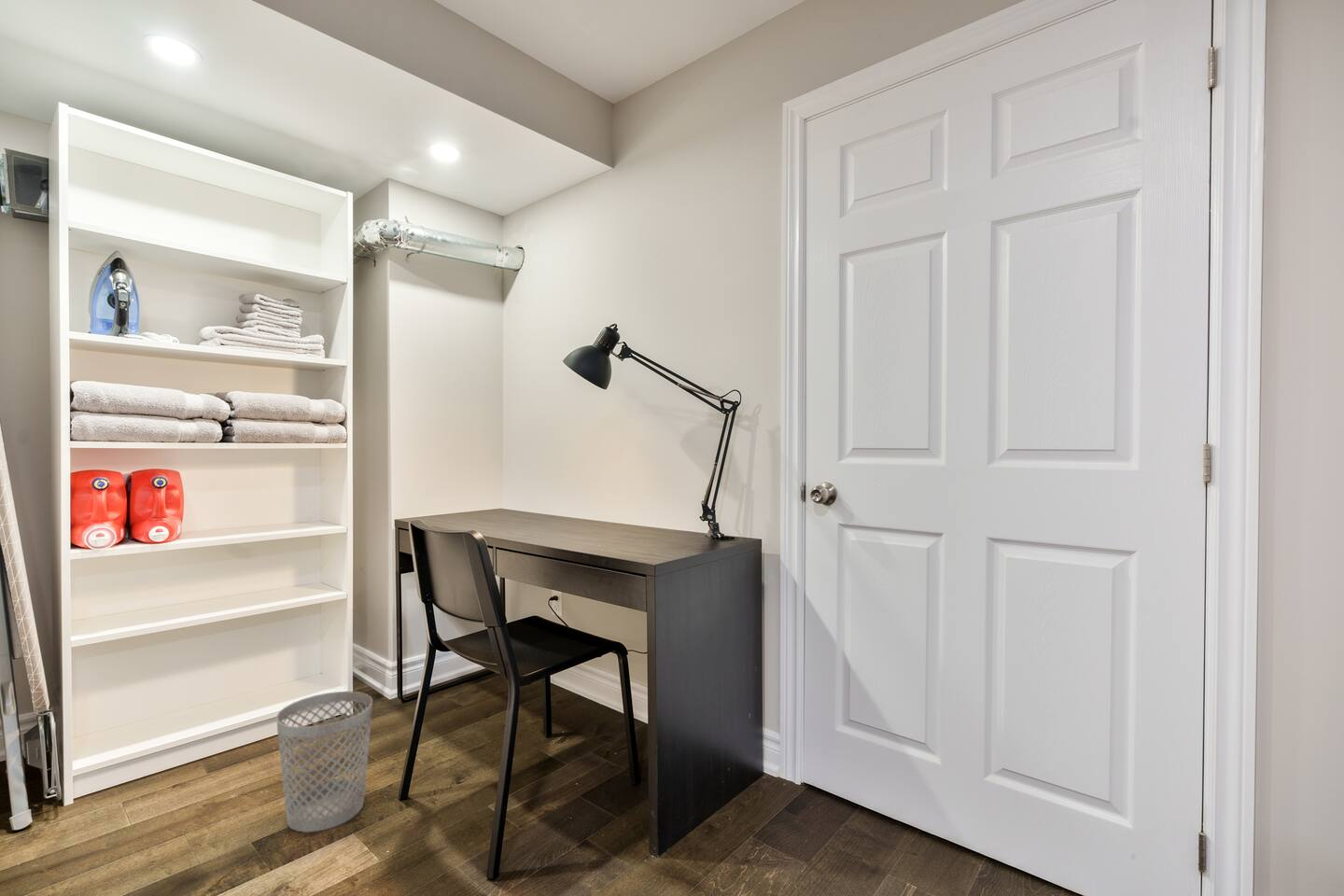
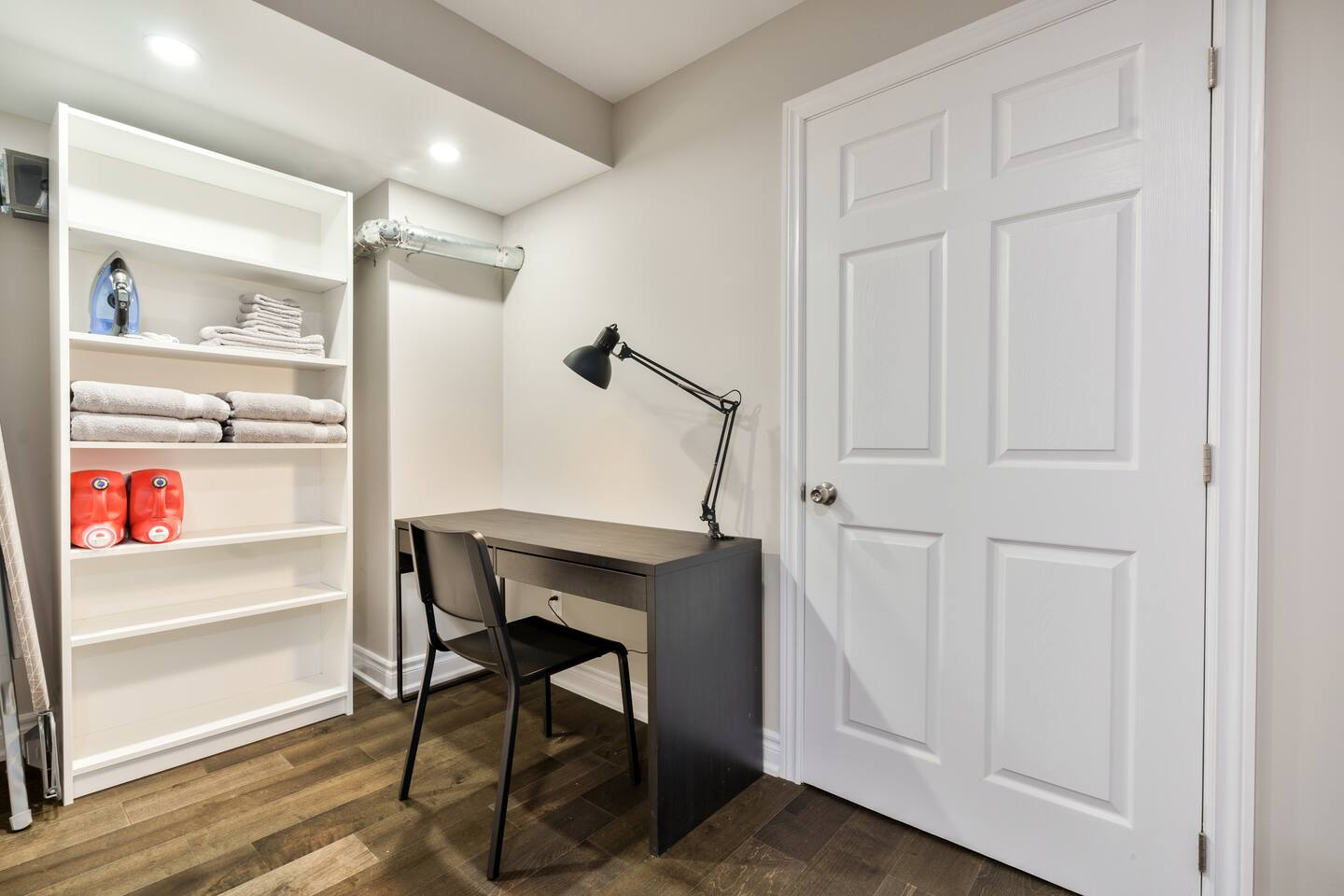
- wastebasket [275,691,373,833]
